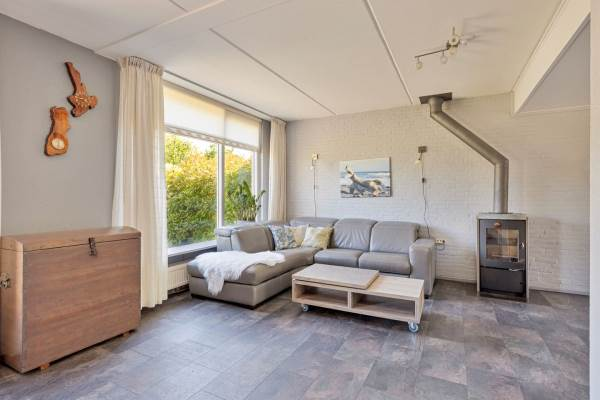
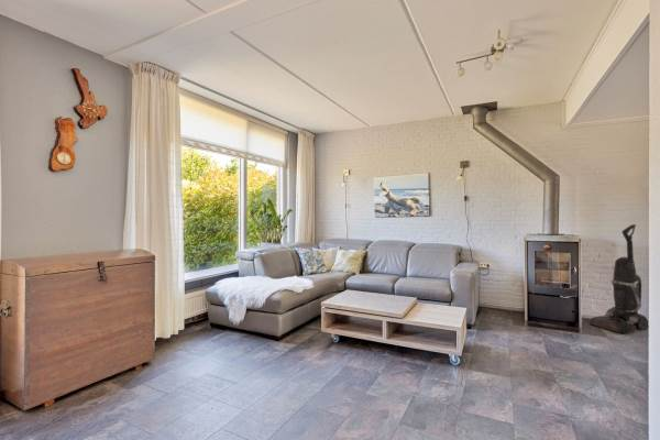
+ vacuum cleaner [588,223,649,334]
